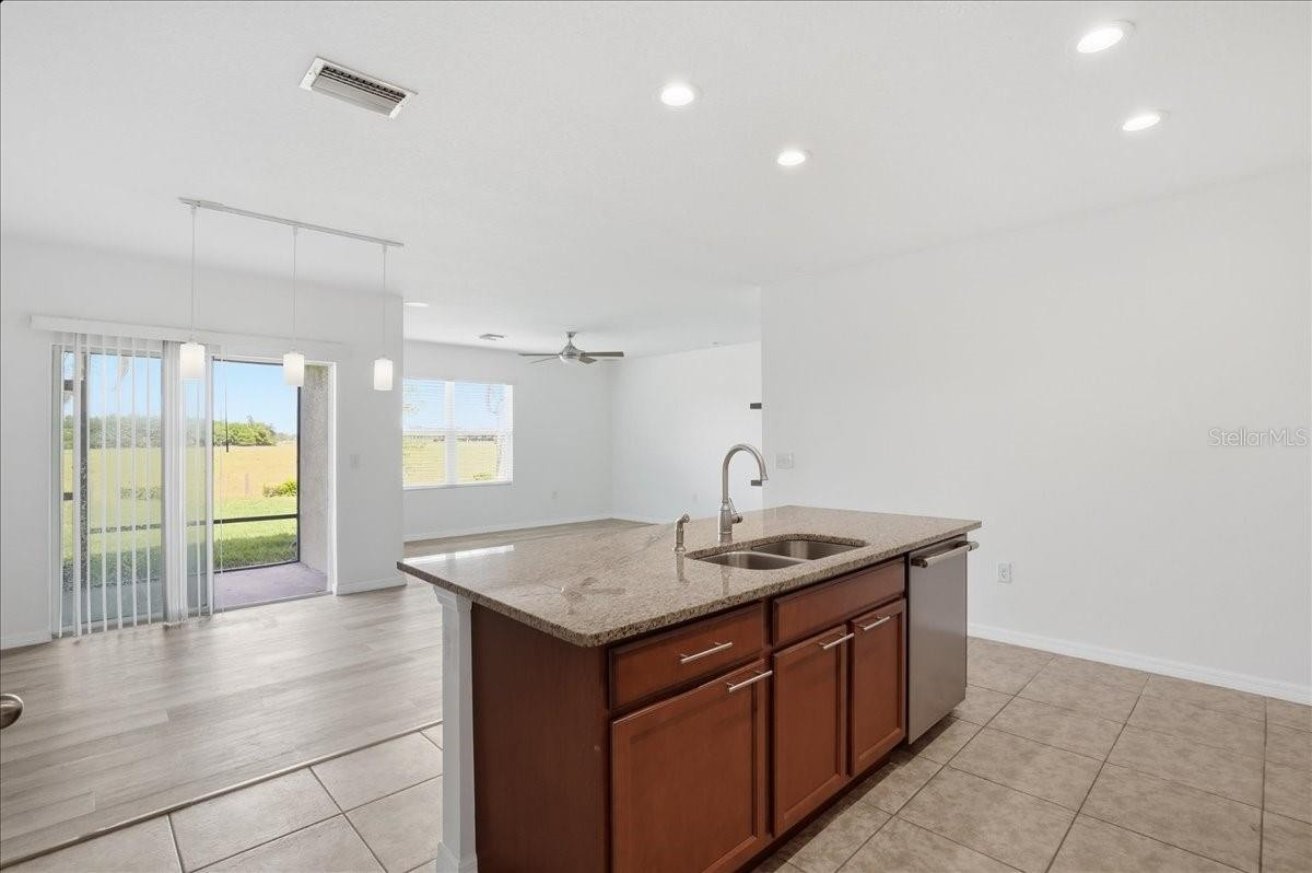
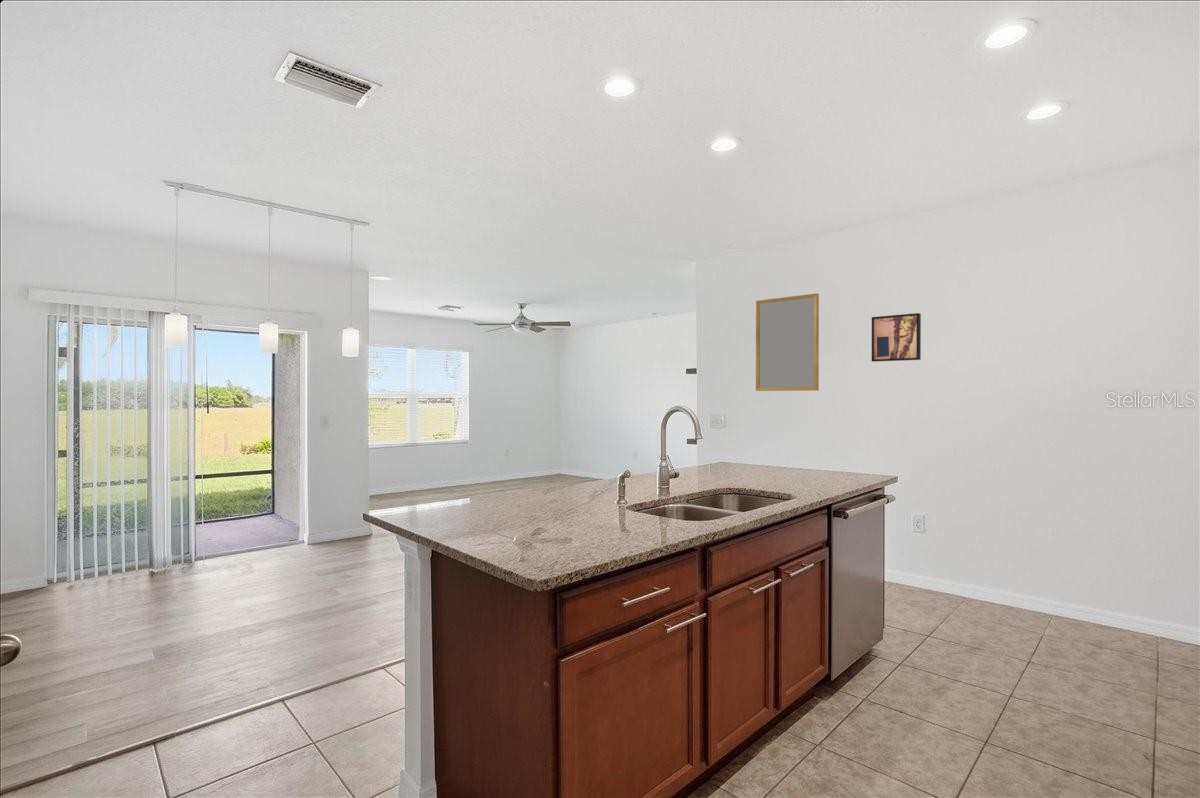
+ wall art [871,312,922,363]
+ home mirror [755,292,820,392]
